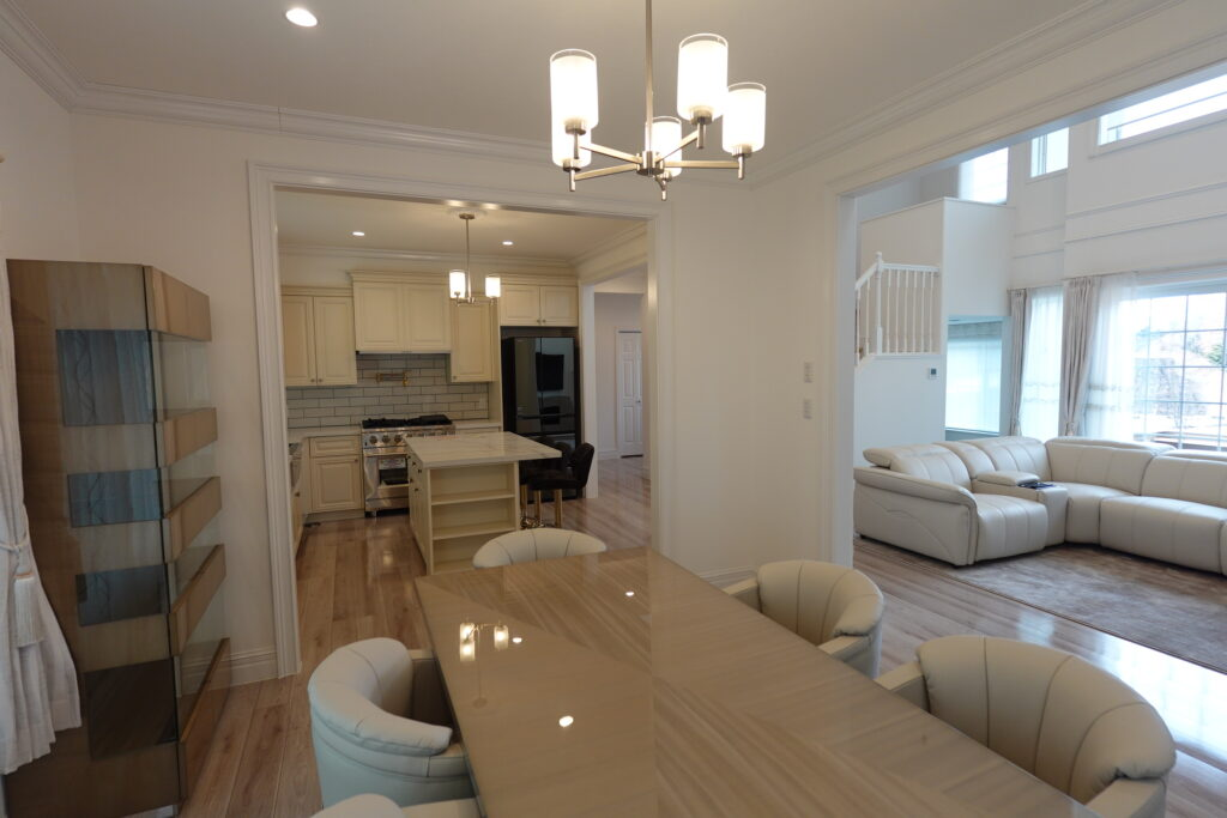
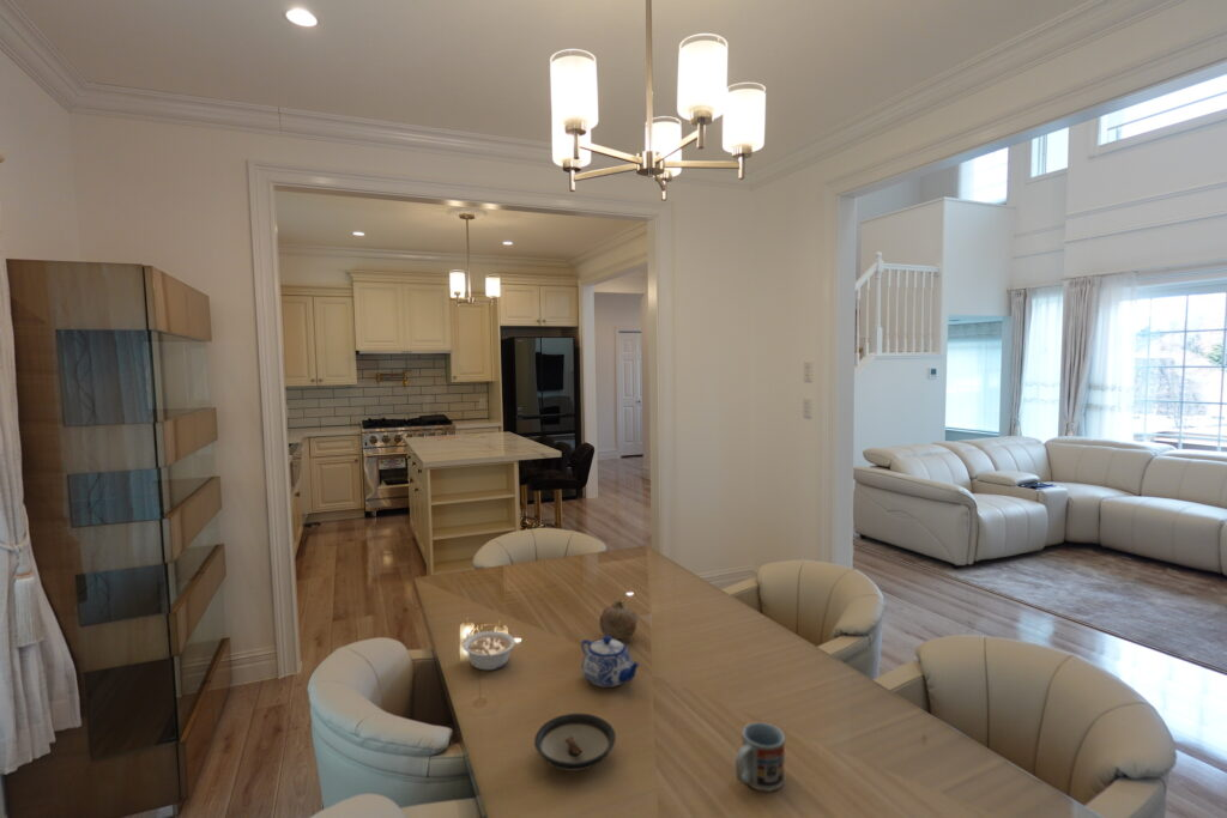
+ saucer [533,713,617,771]
+ legume [461,630,516,671]
+ cup [735,721,786,793]
+ fruit [598,600,639,641]
+ teapot [580,635,642,689]
